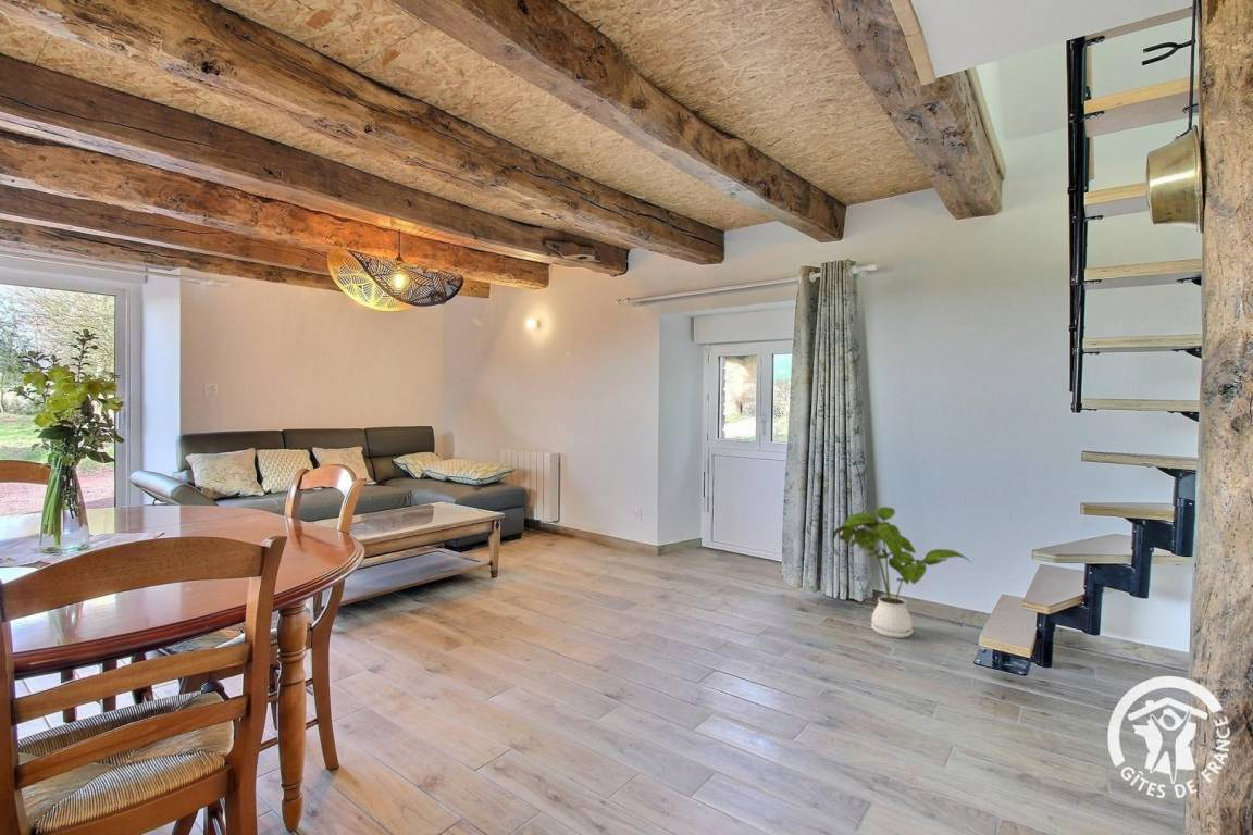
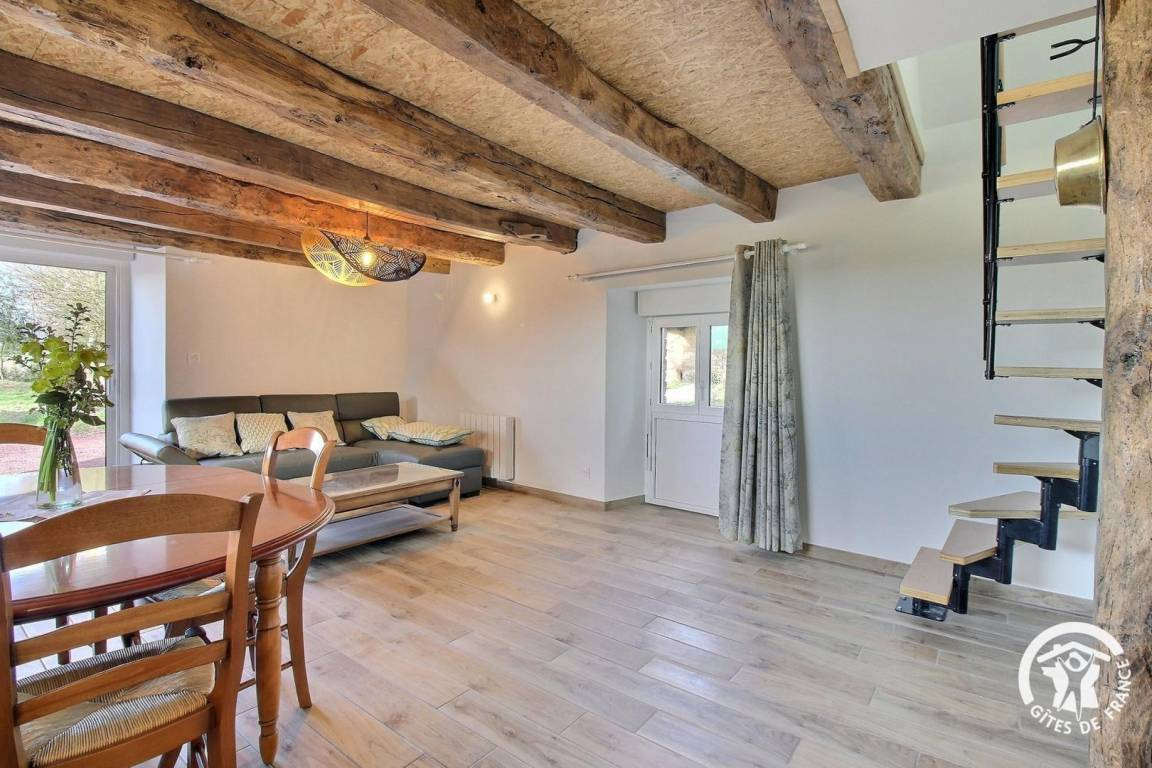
- house plant [832,506,972,639]
